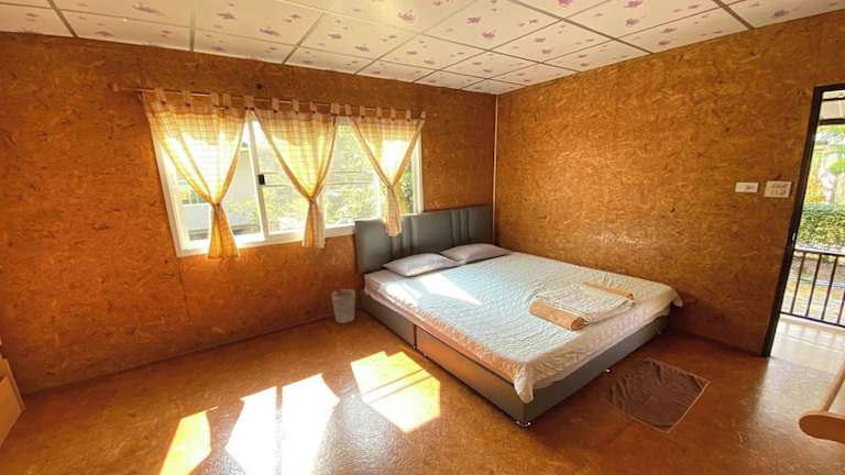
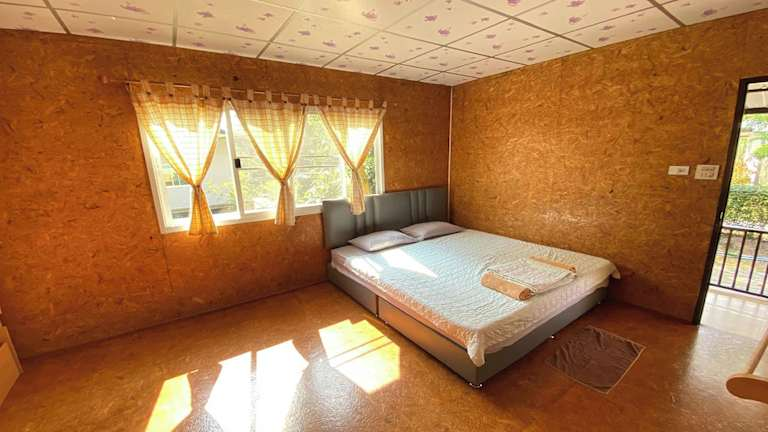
- wastebasket [330,288,356,324]
